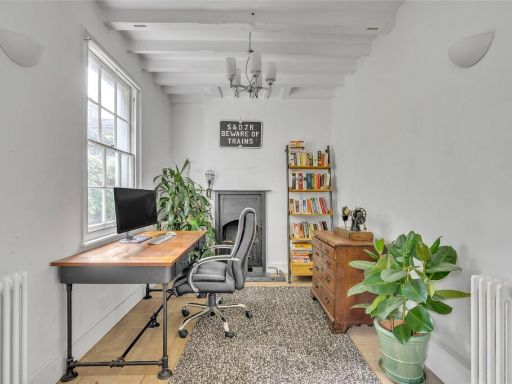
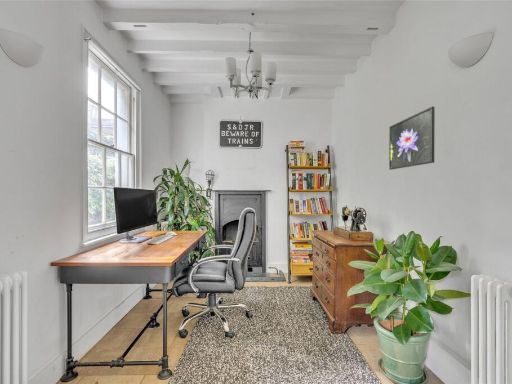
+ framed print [388,106,436,171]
